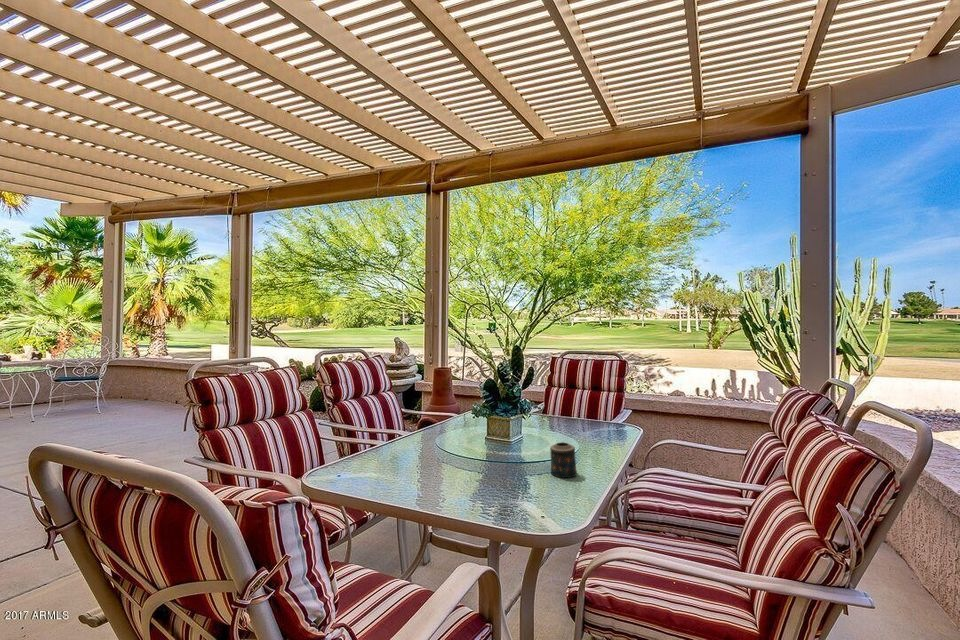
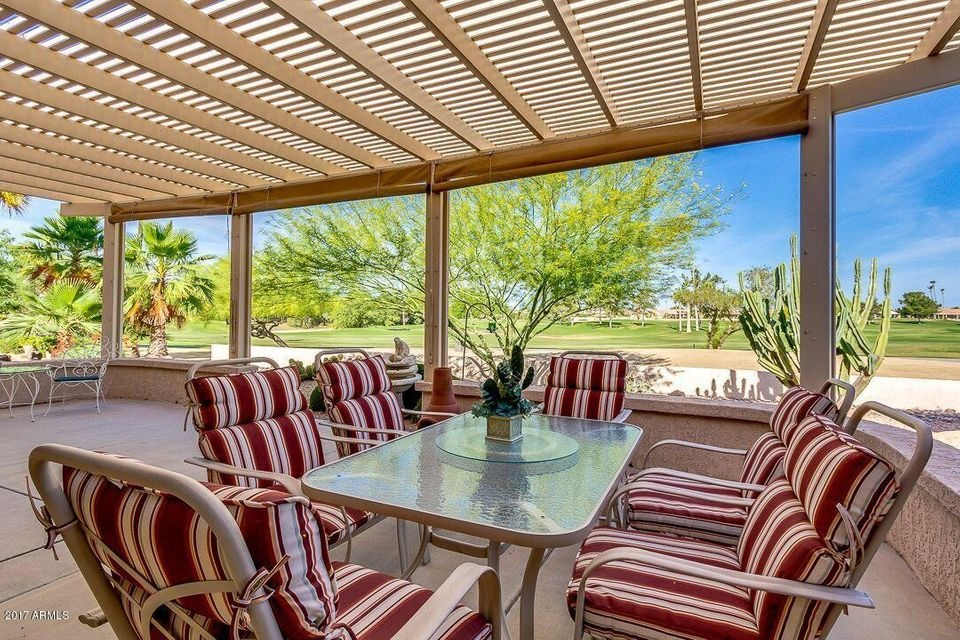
- candle [549,441,578,479]
